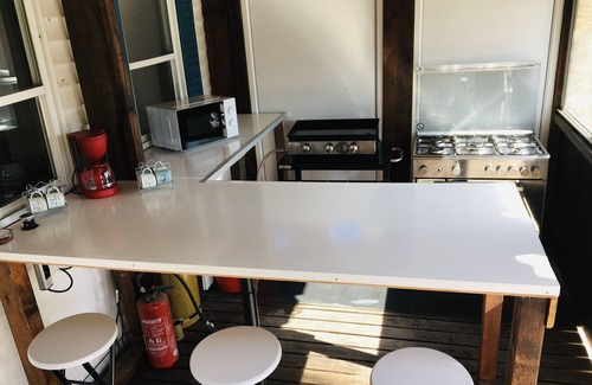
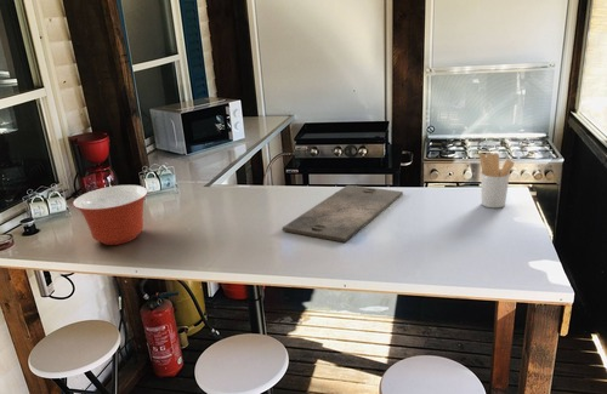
+ cutting board [280,184,404,244]
+ utensil holder [478,152,516,210]
+ mixing bowl [72,184,149,246]
